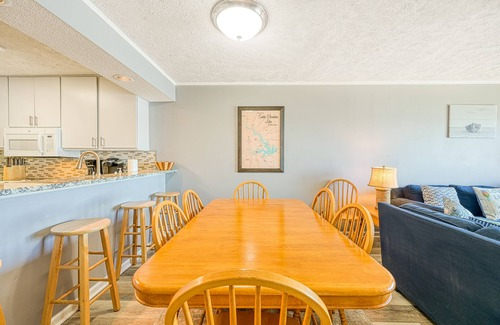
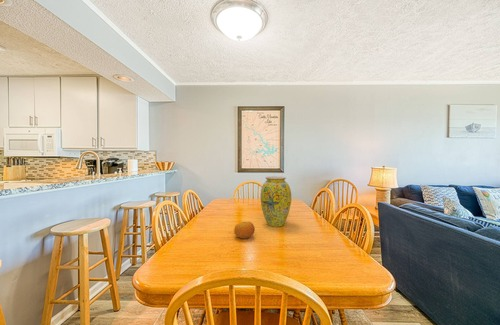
+ vase [260,175,292,228]
+ fruit [233,221,256,239]
